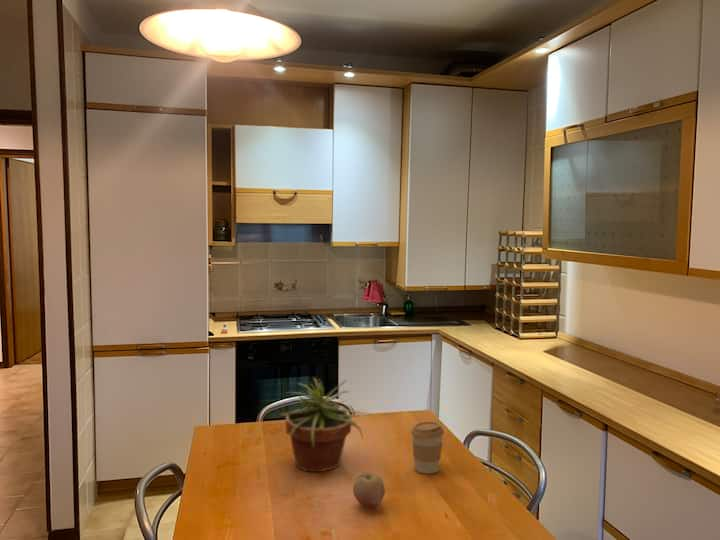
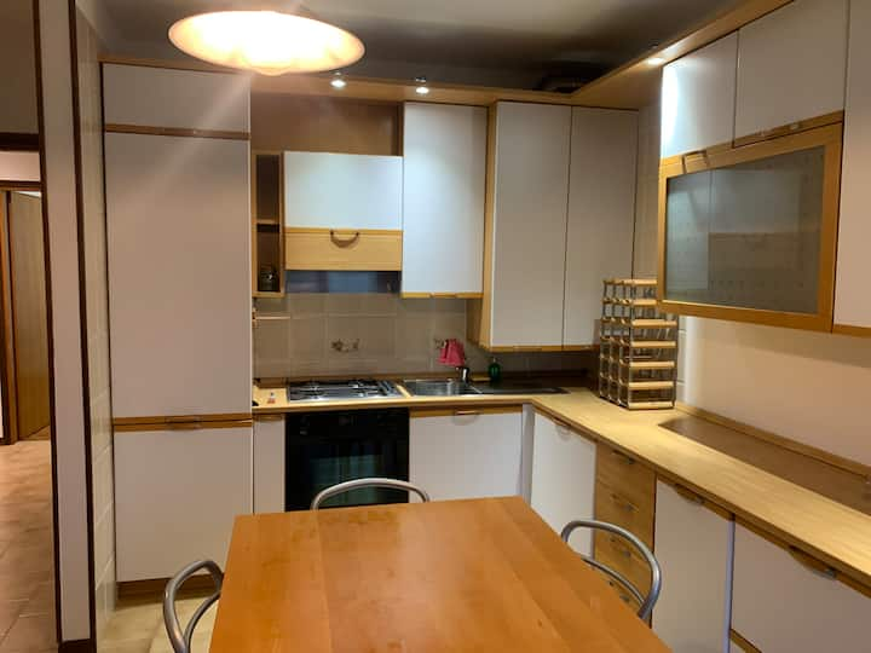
- coffee cup [410,421,445,475]
- potted plant [270,377,371,473]
- fruit [352,471,386,508]
